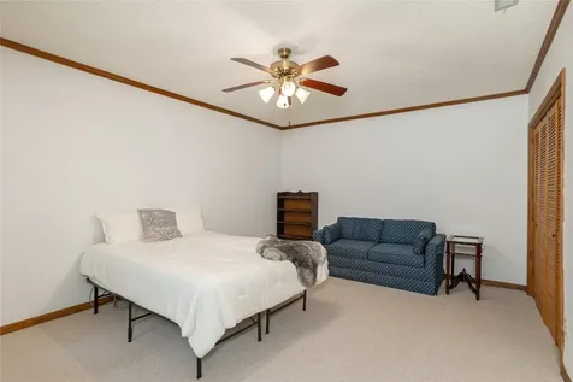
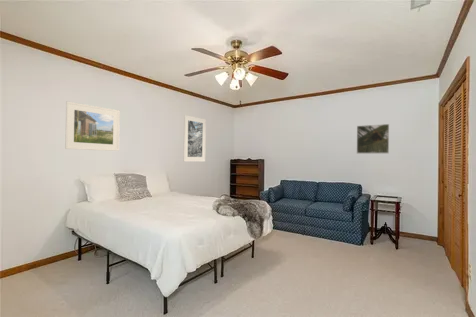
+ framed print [182,114,207,162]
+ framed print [64,100,121,152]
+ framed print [356,123,390,154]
